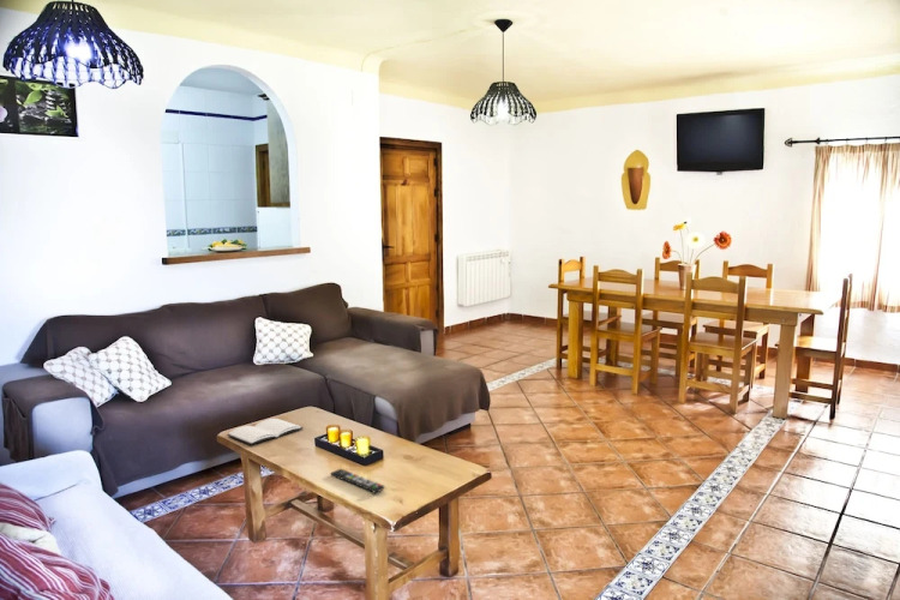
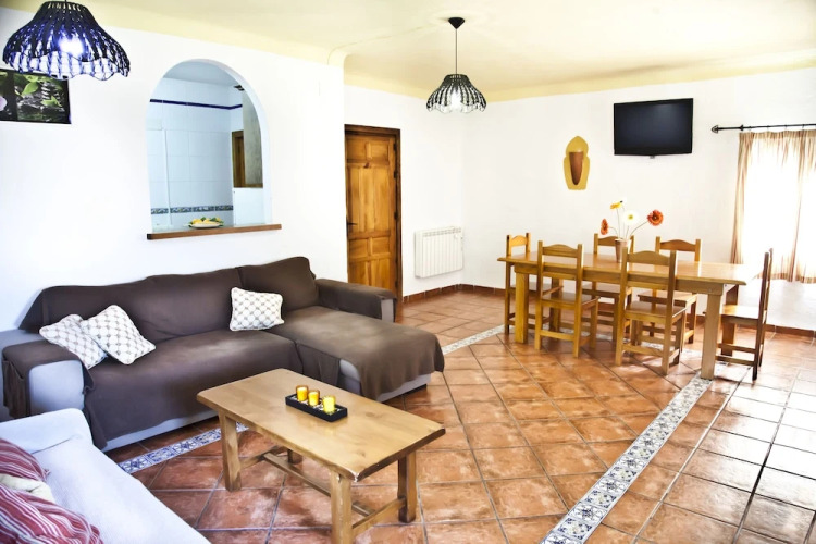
- book [226,418,305,445]
- remote control [330,468,386,494]
